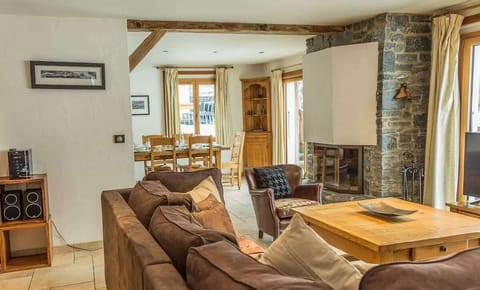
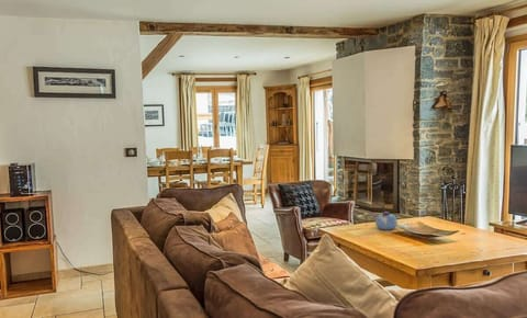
+ teapot [374,211,399,230]
